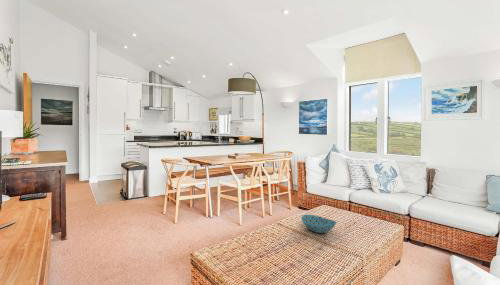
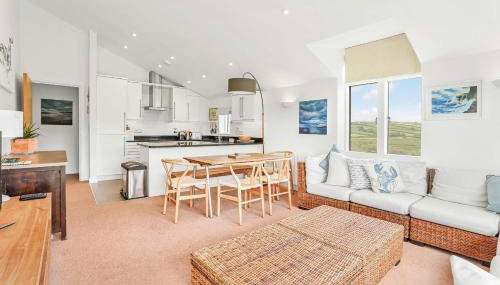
- bowl [300,214,338,234]
